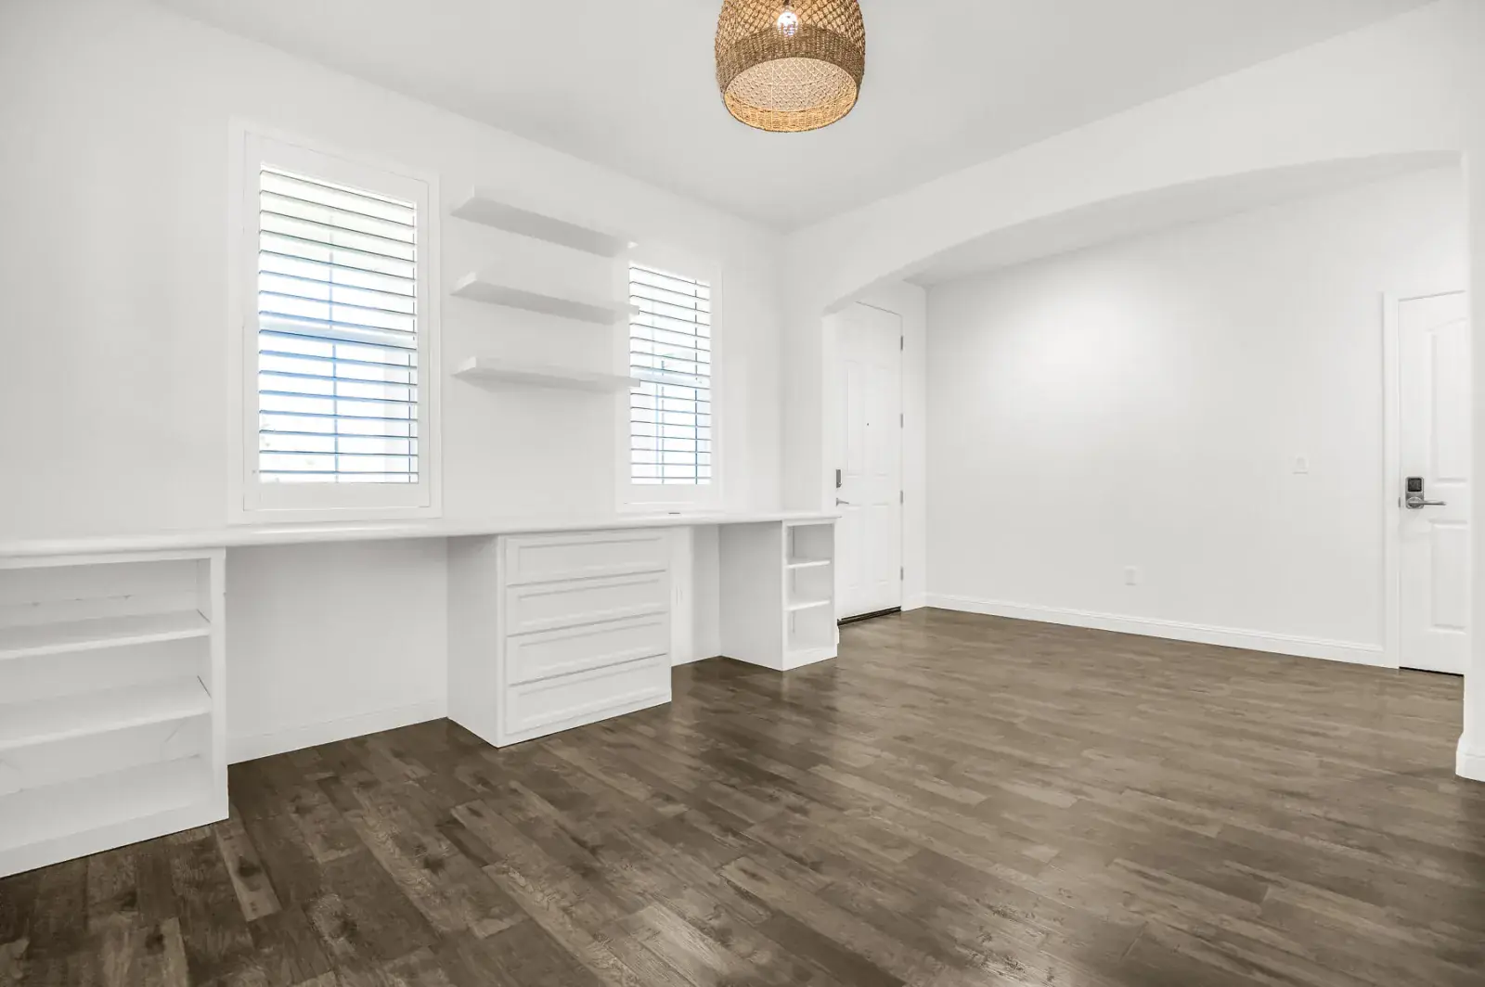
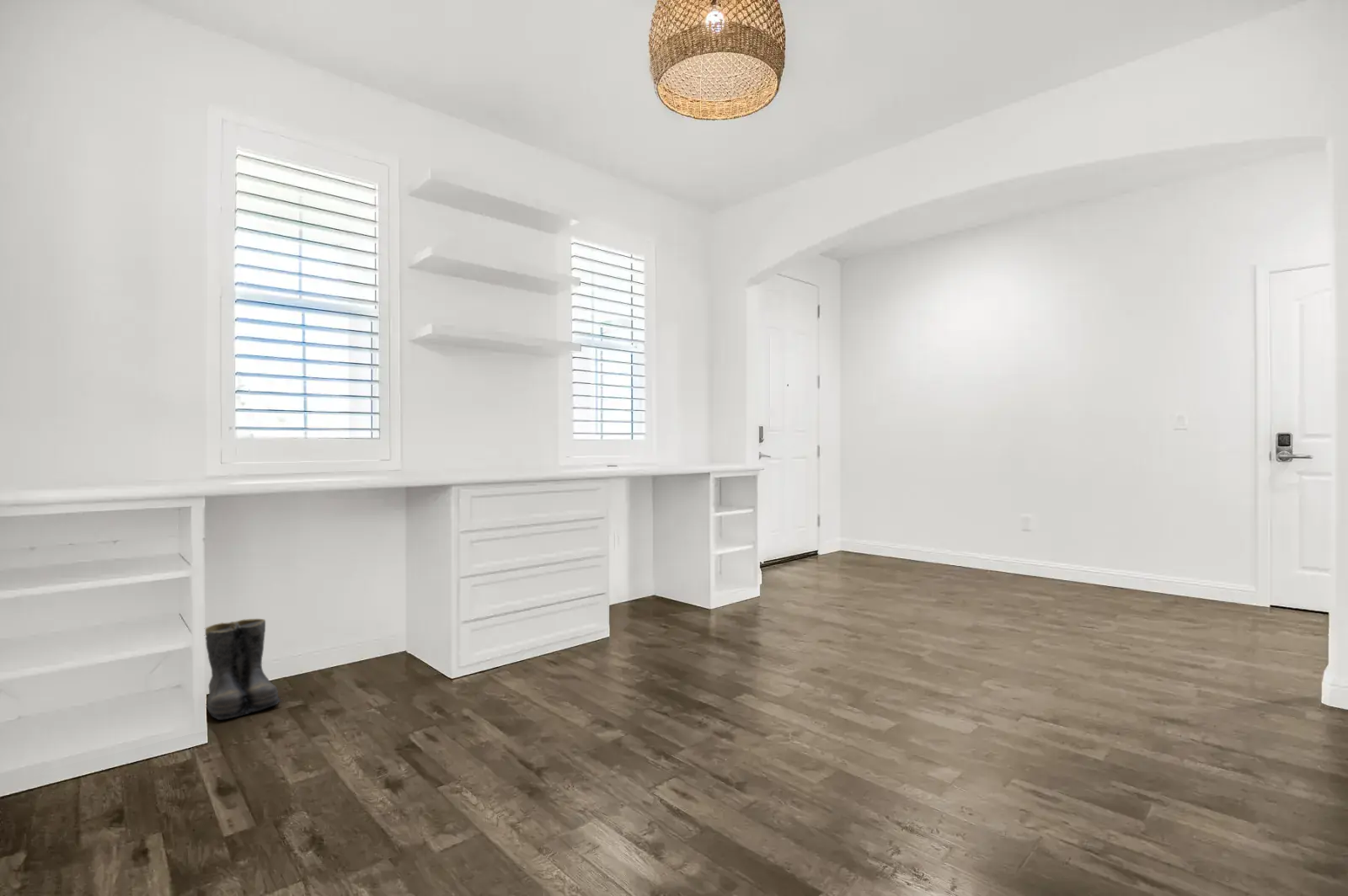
+ boots [205,618,283,721]
